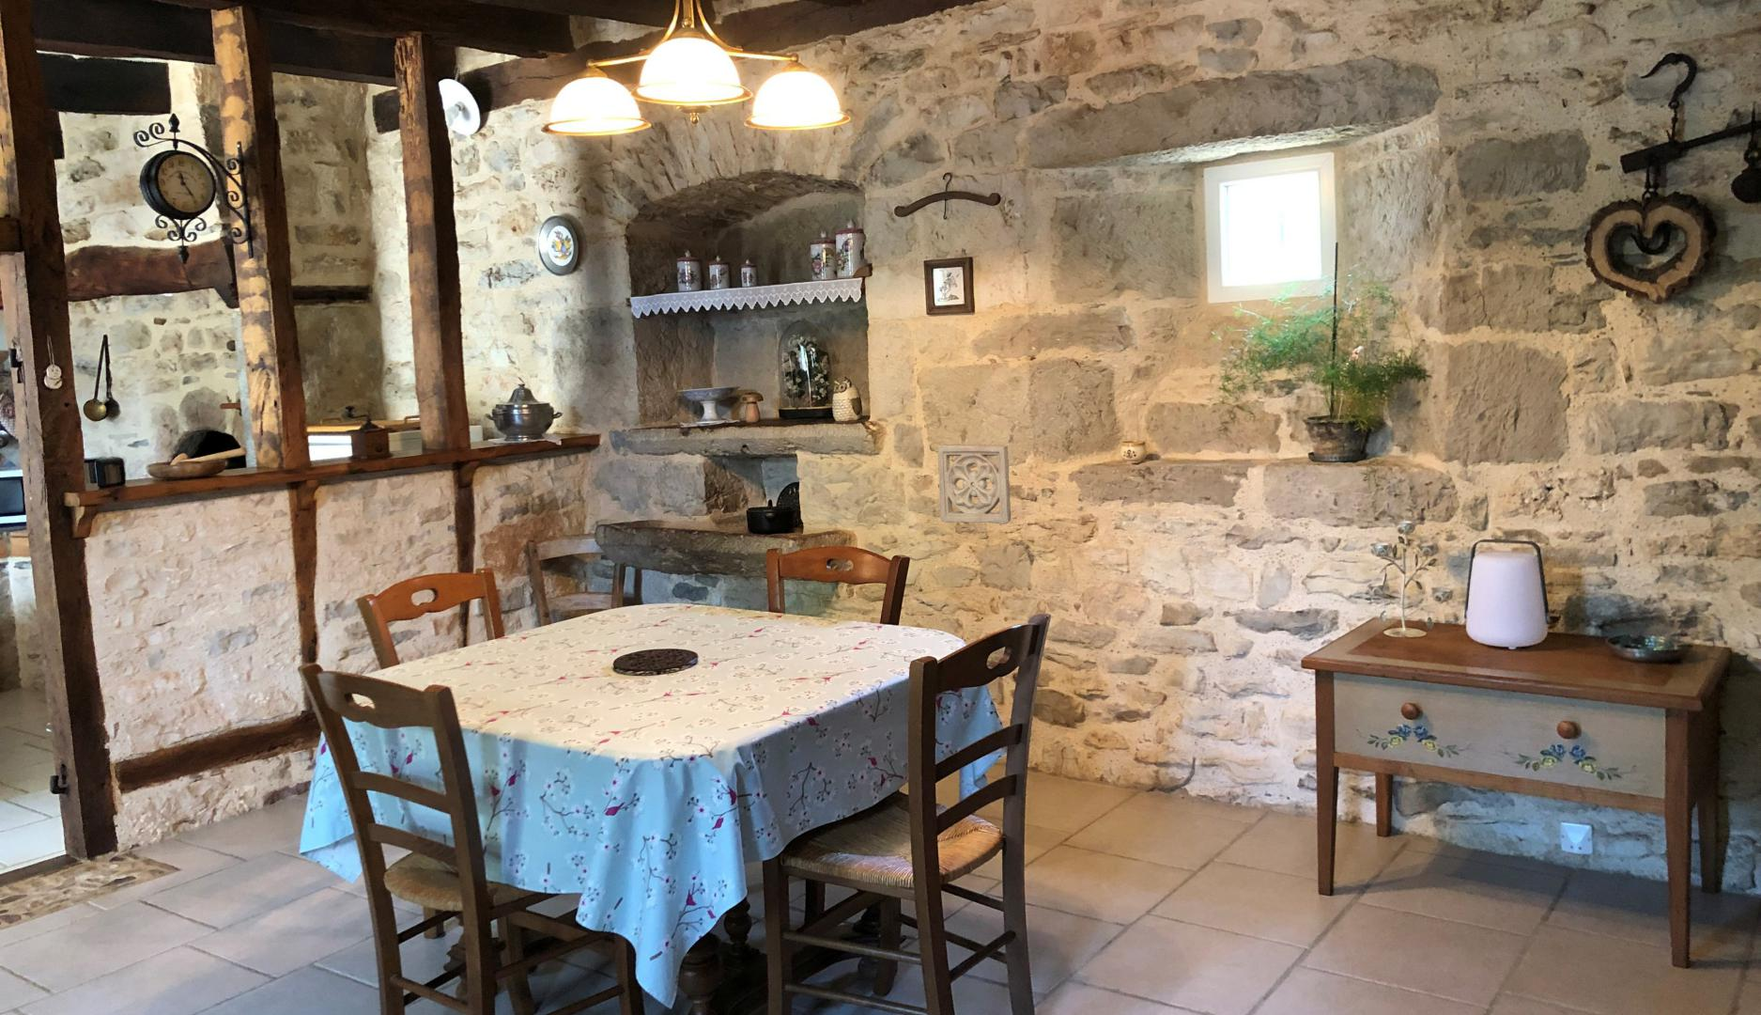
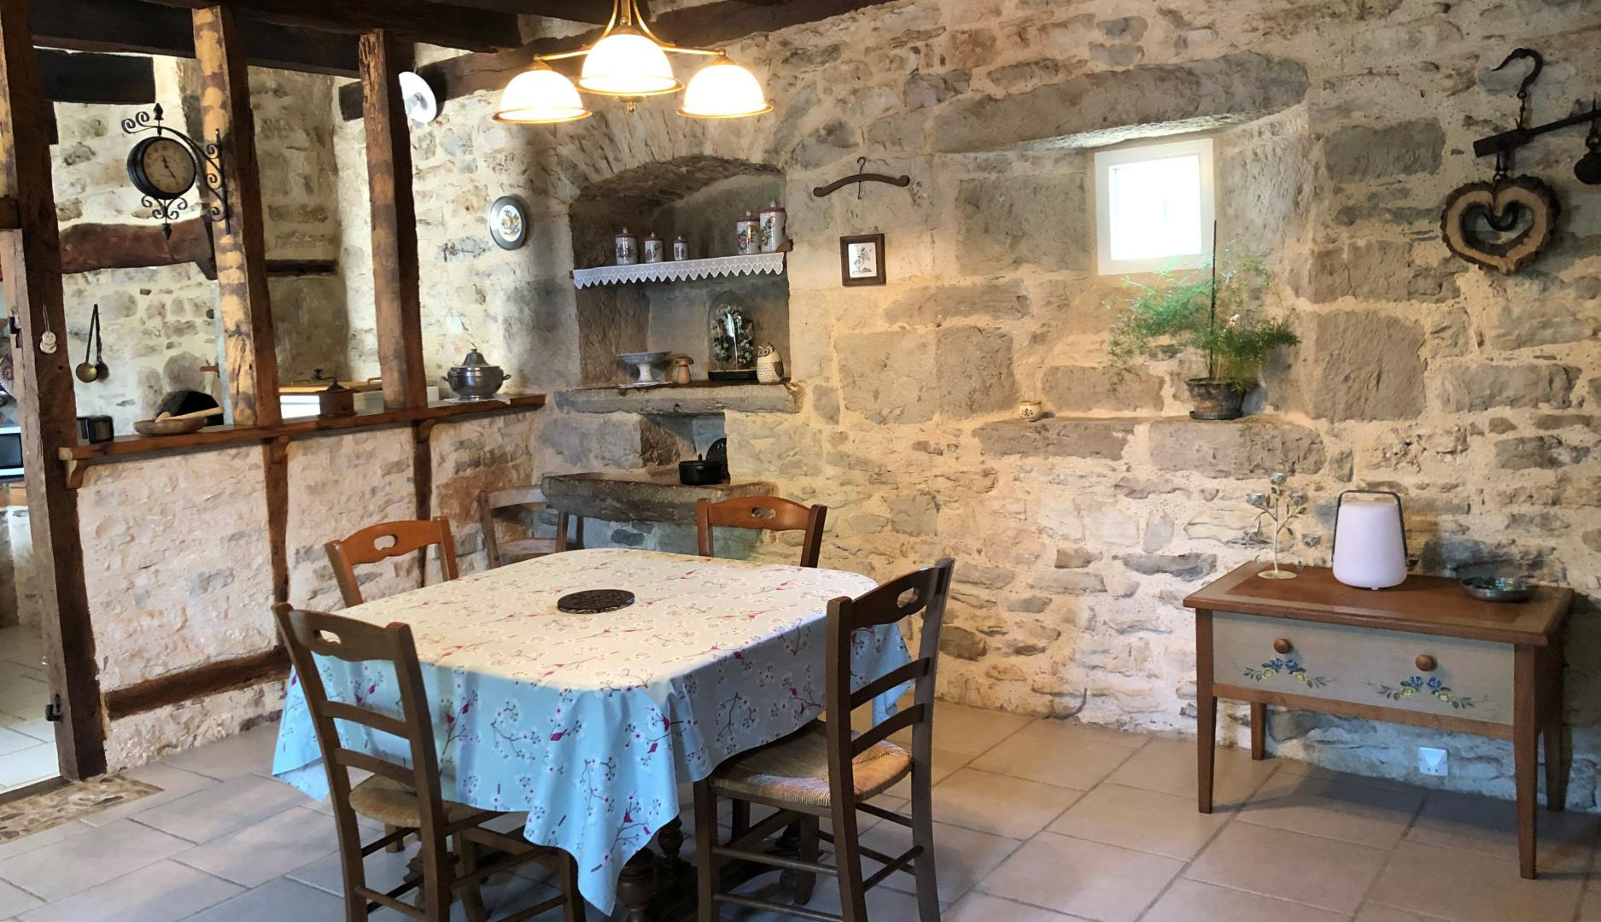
- wall ornament [937,444,1011,525]
